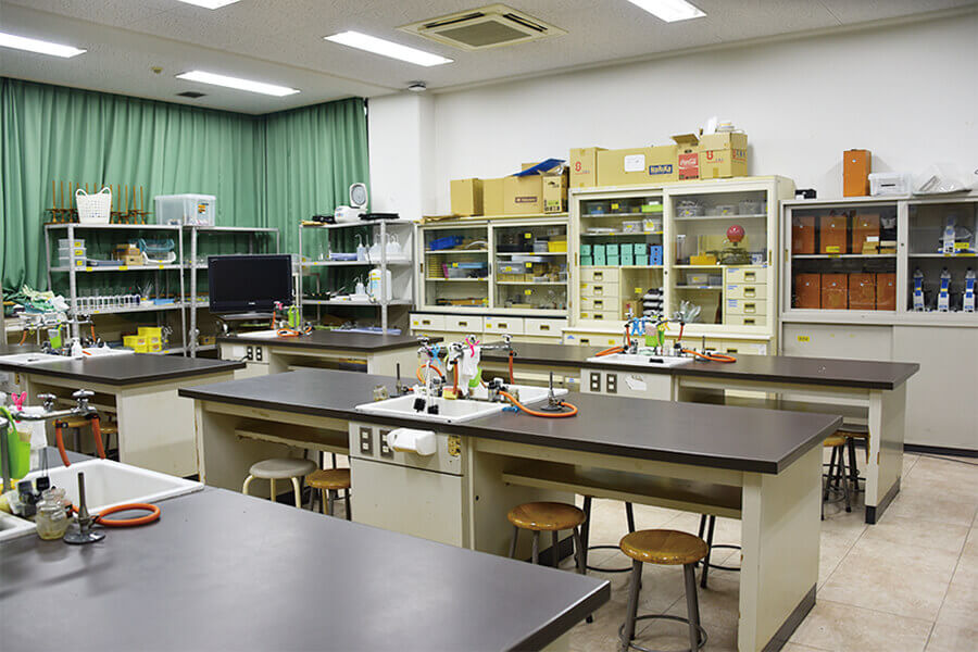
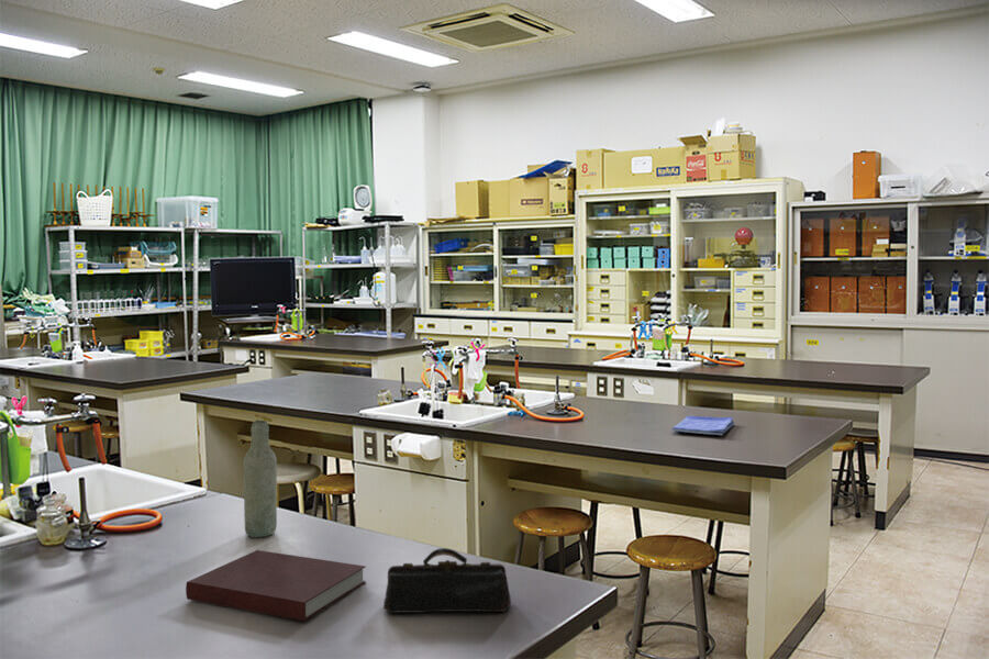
+ notebook [185,549,367,622]
+ bottle [243,420,278,538]
+ pencil case [382,547,512,614]
+ dish towel [670,415,735,436]
